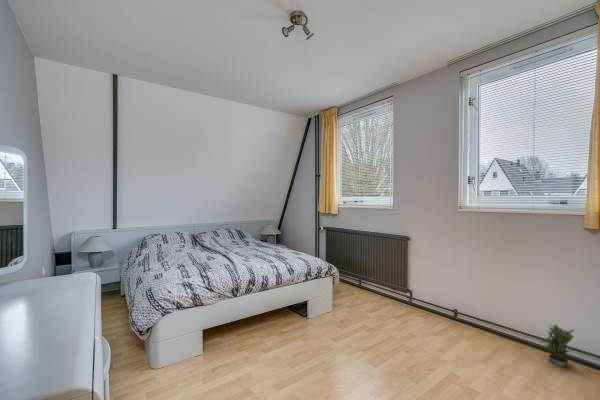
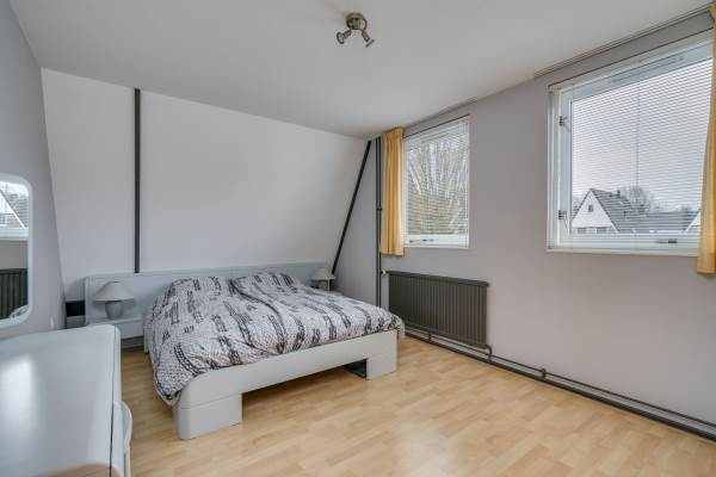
- potted plant [540,323,575,368]
